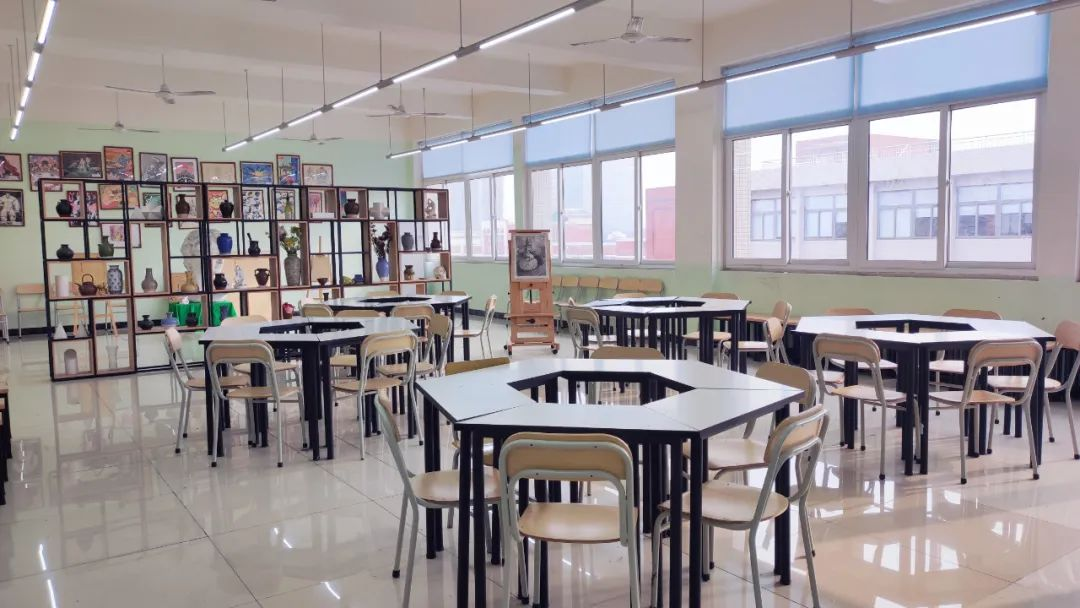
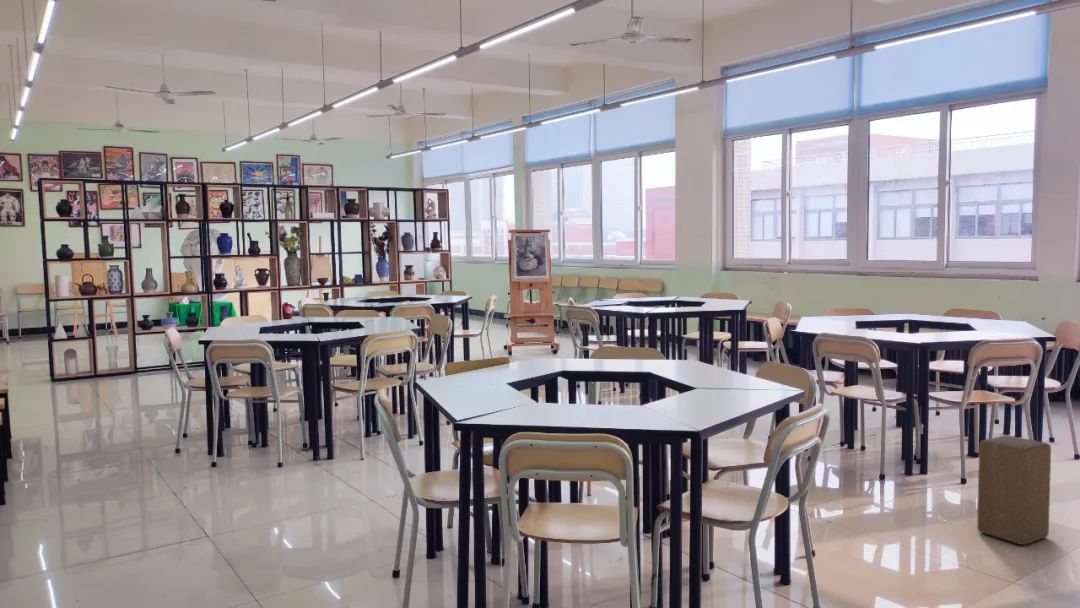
+ stool [976,434,1052,546]
